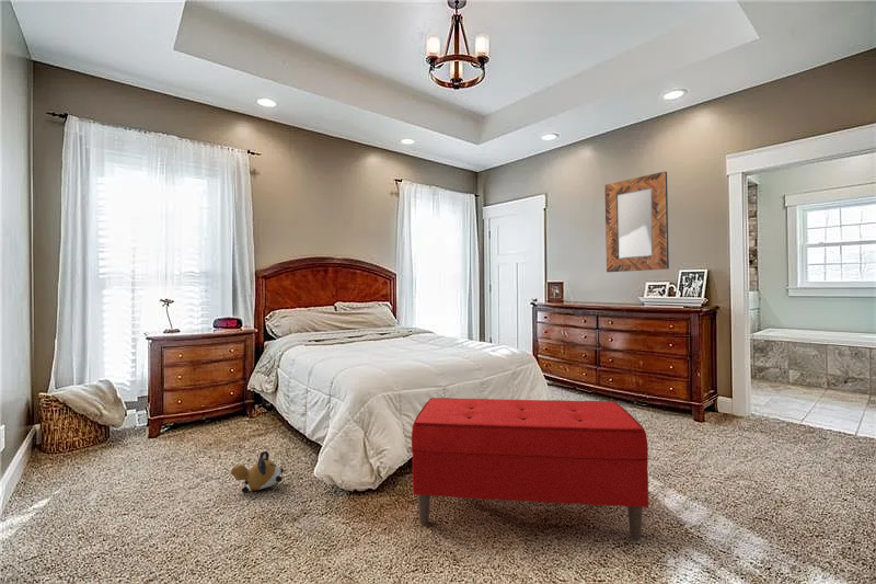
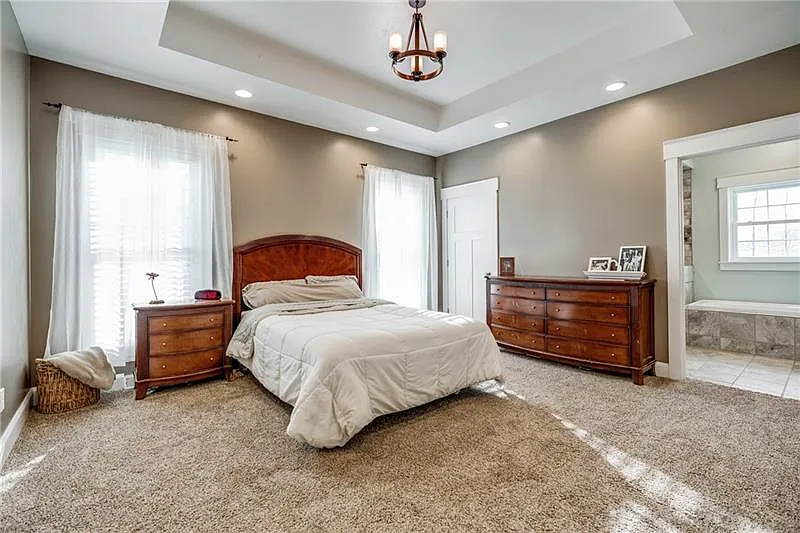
- plush toy [228,450,285,493]
- home mirror [604,171,670,273]
- bench [411,397,649,541]
